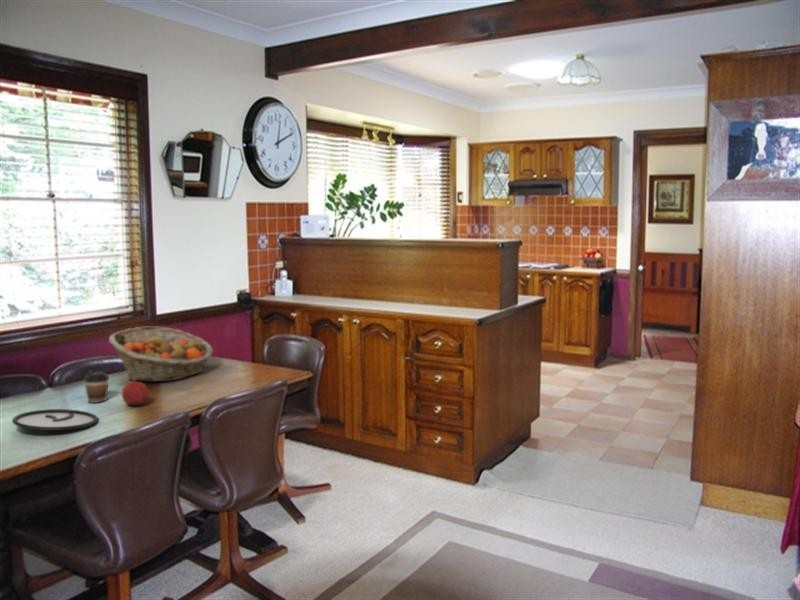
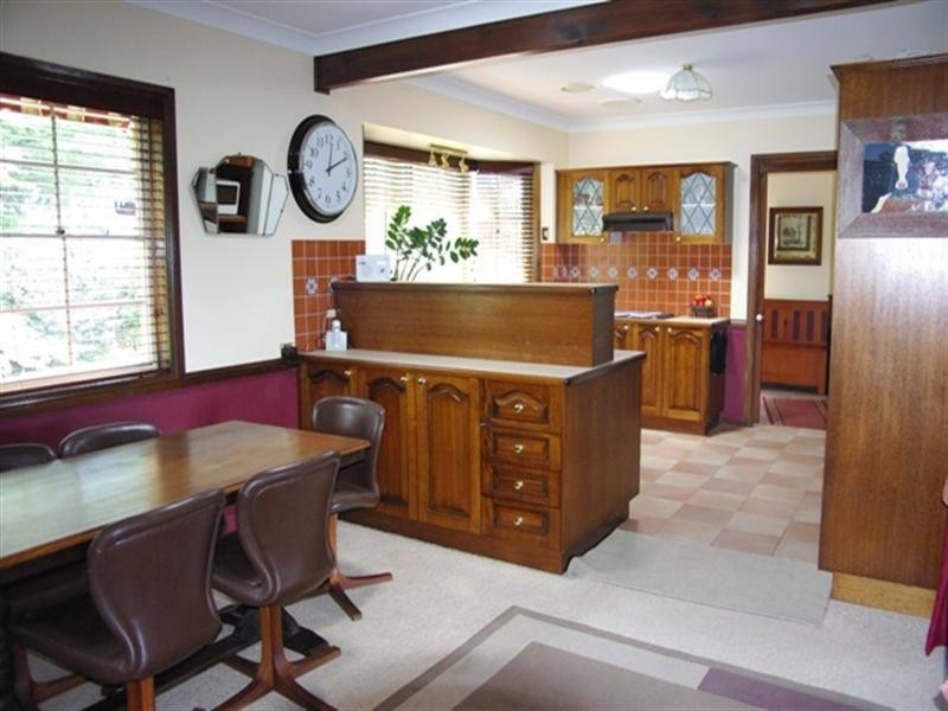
- coffee cup [83,370,110,404]
- fruit [121,380,150,406]
- fruit basket [108,325,214,383]
- plate [11,408,99,432]
